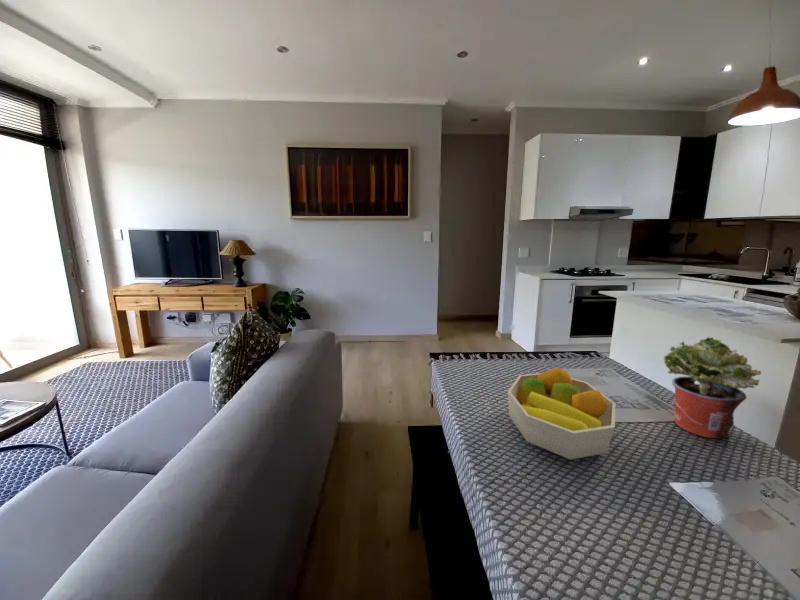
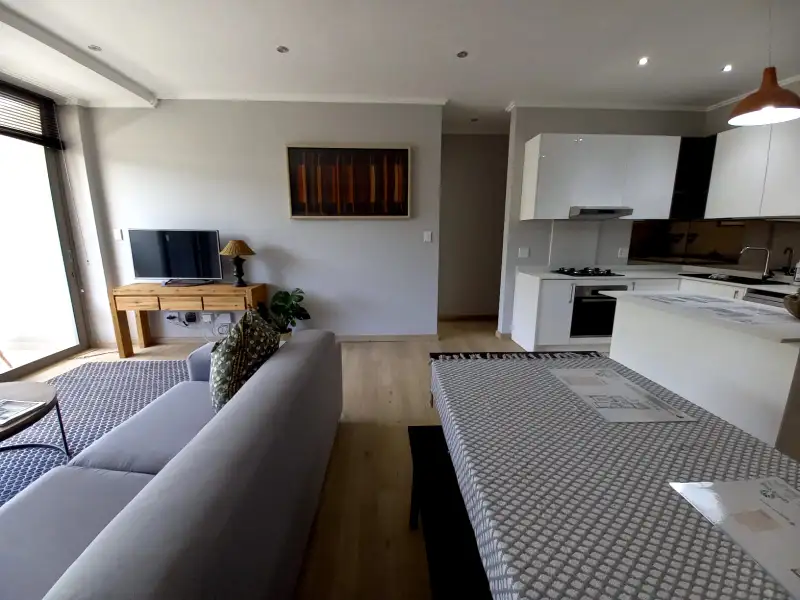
- potted plant [663,336,762,440]
- fruit bowl [507,366,617,460]
